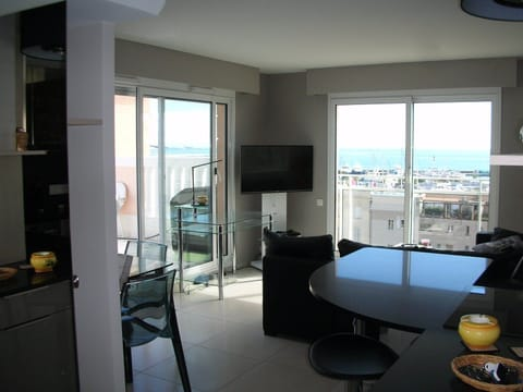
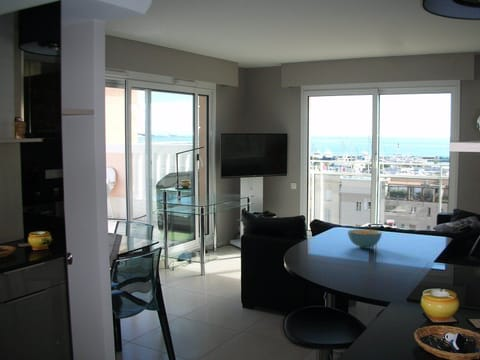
+ cereal bowl [347,228,383,250]
